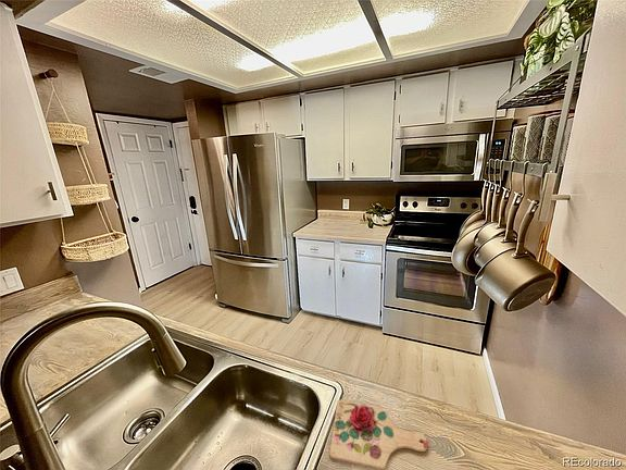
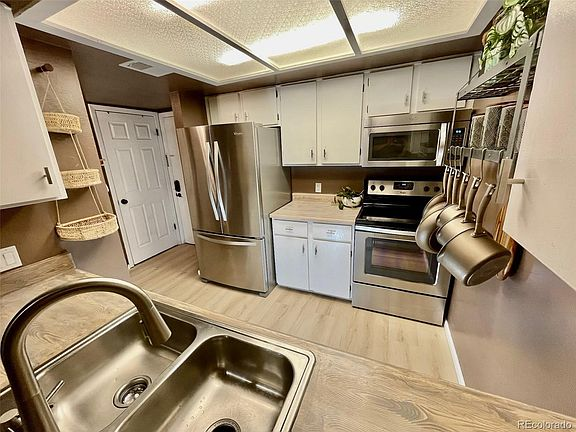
- cutting board [328,399,428,470]
